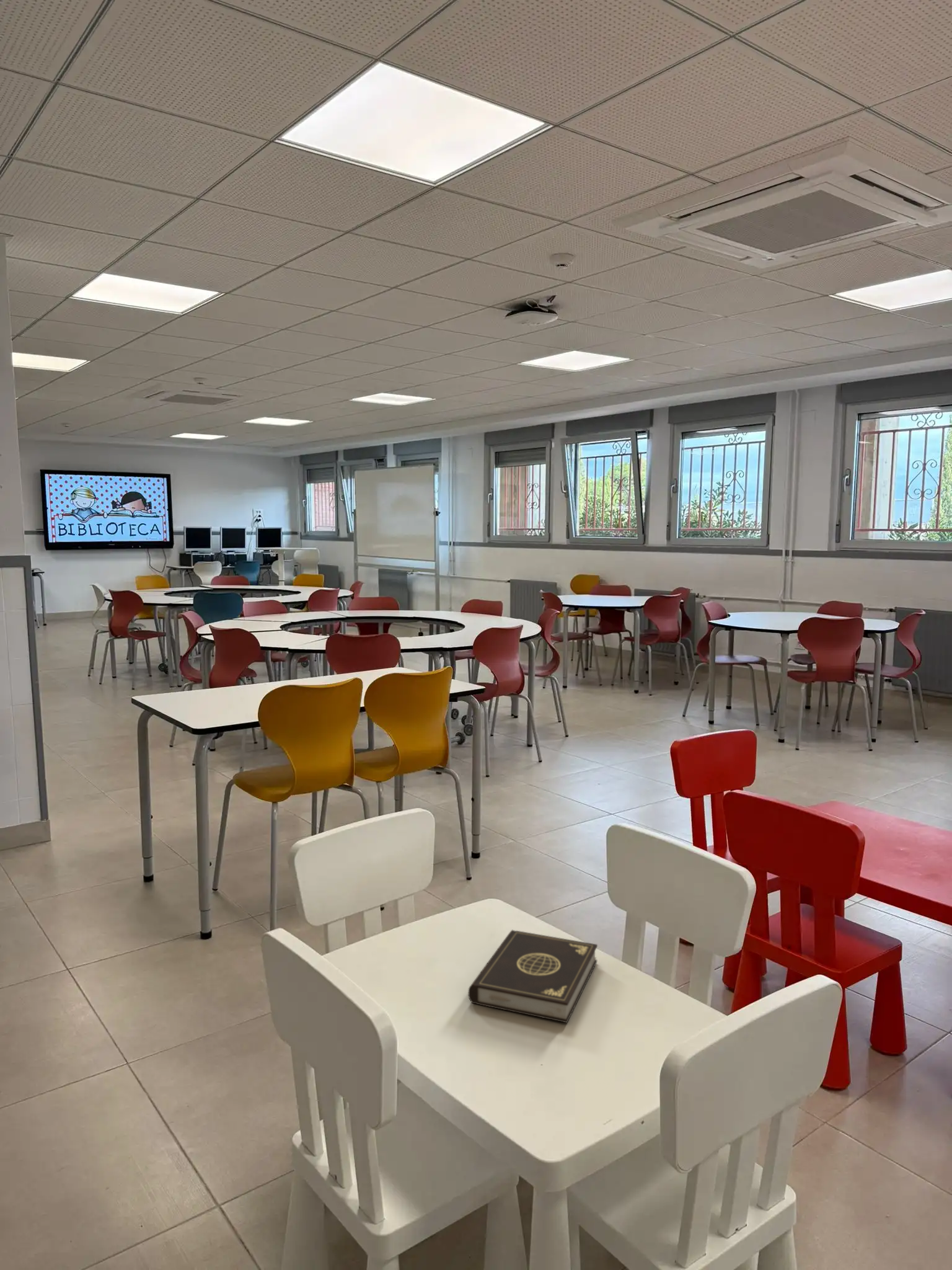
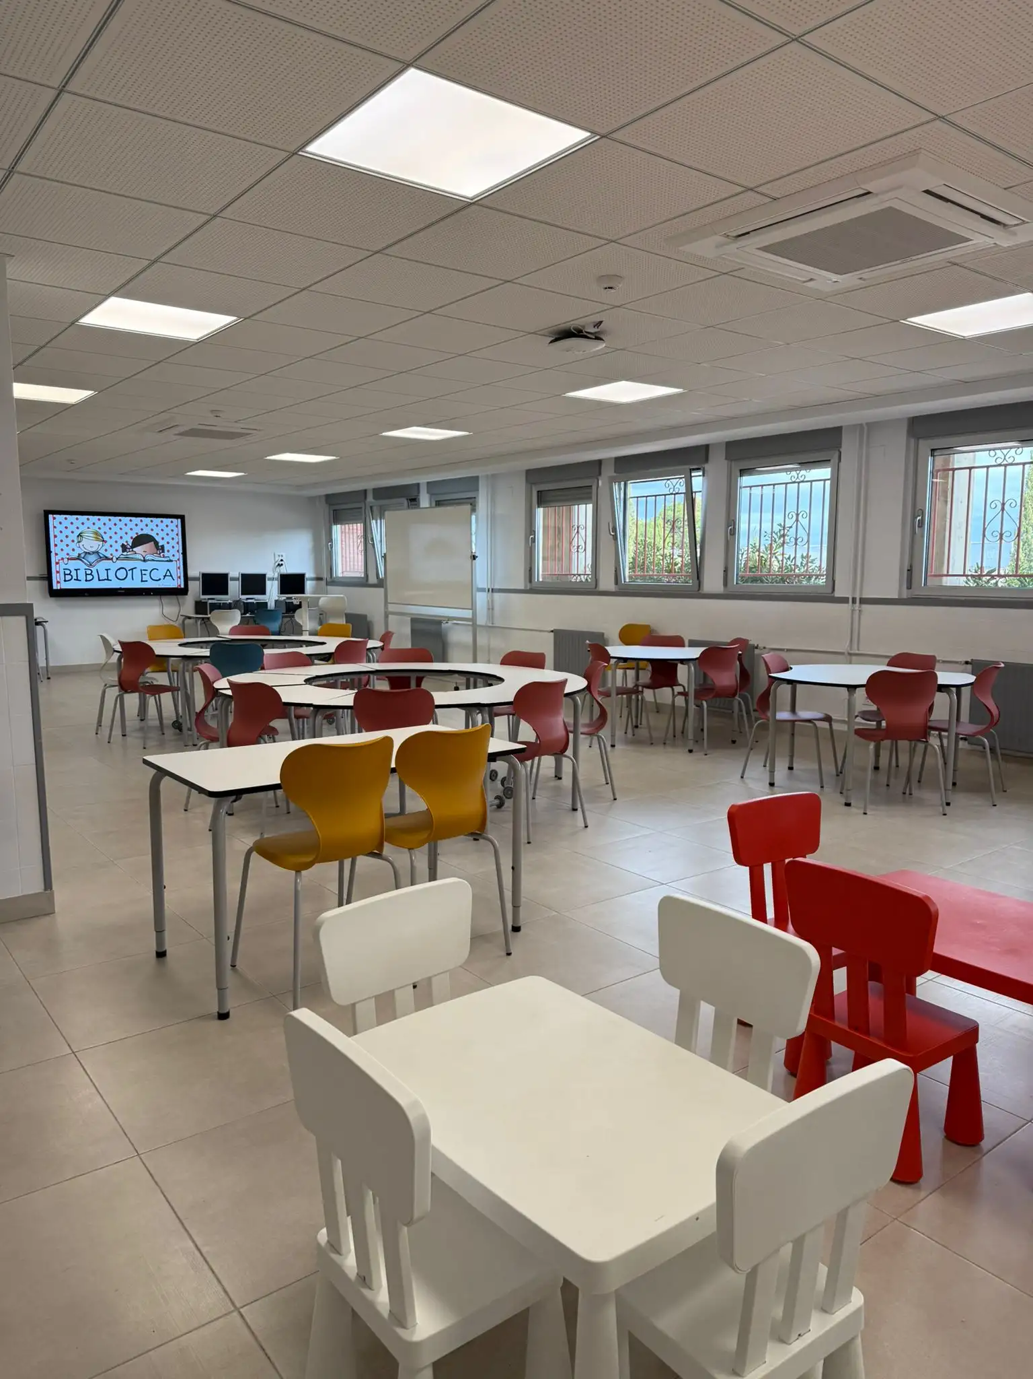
- book [468,930,598,1023]
